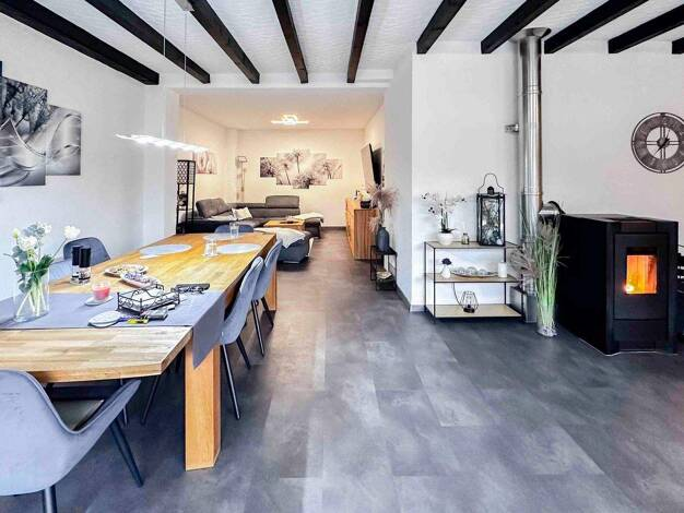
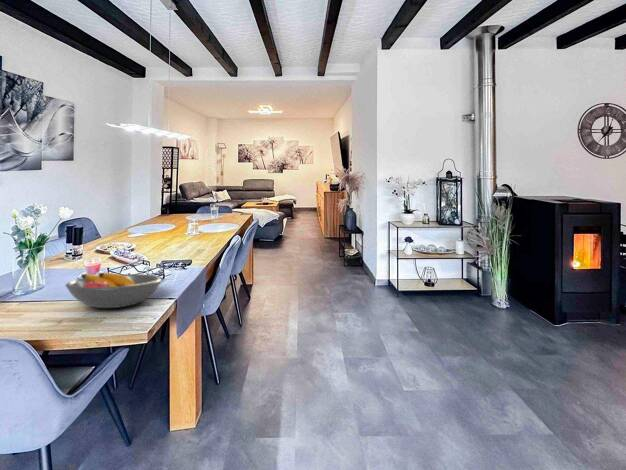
+ fruit bowl [64,272,163,309]
